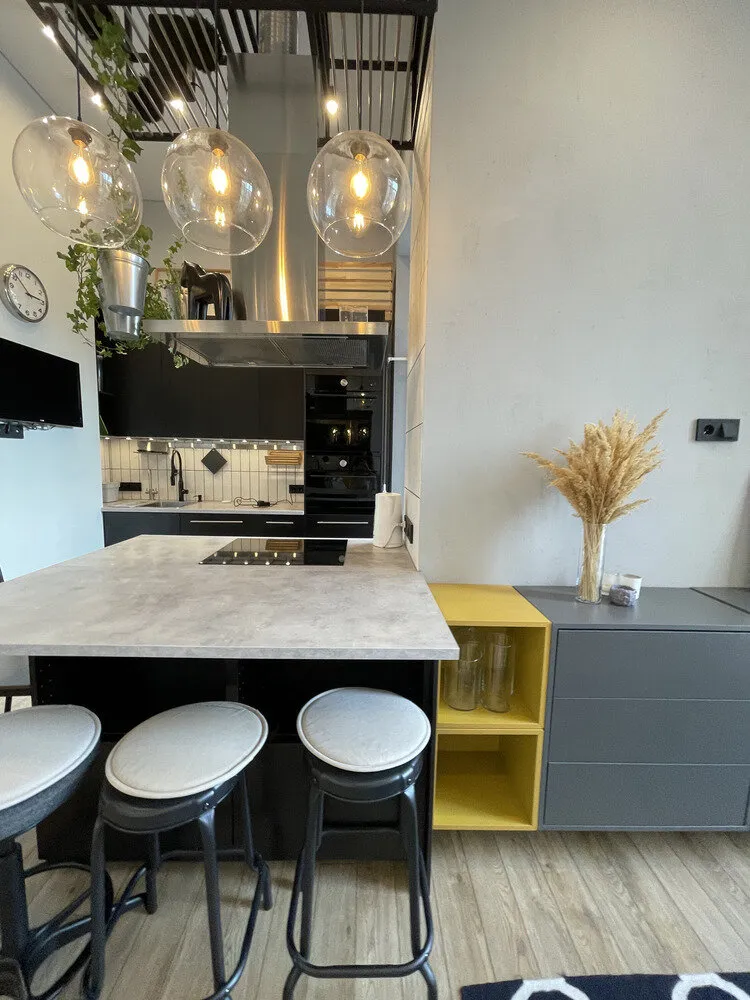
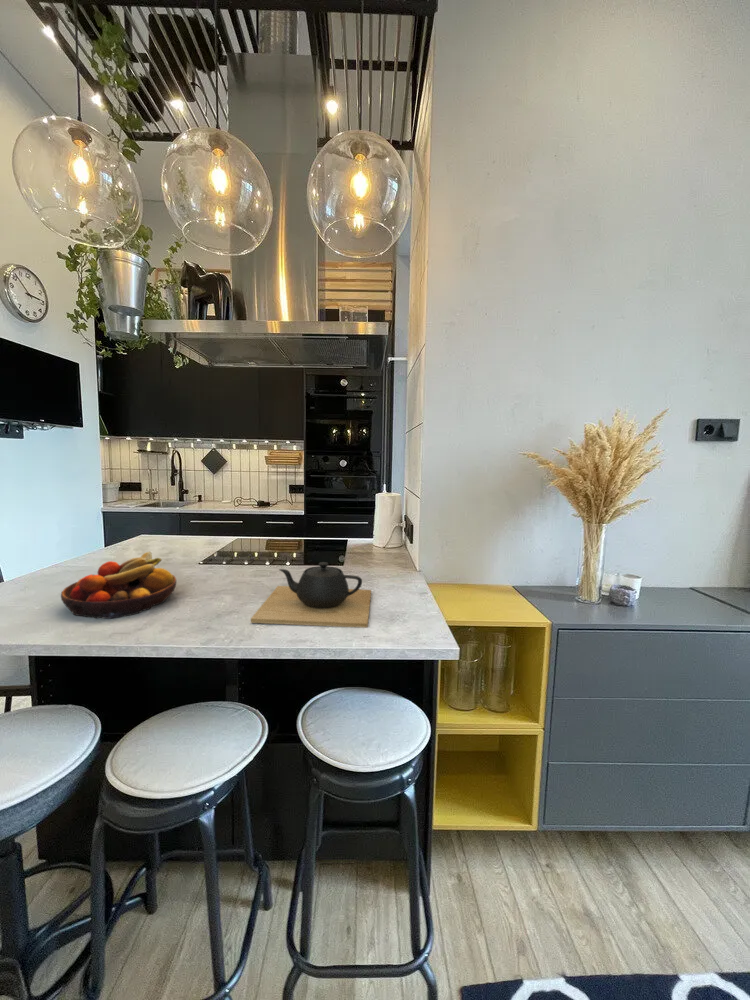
+ teapot [250,561,372,629]
+ fruit bowl [60,551,177,620]
